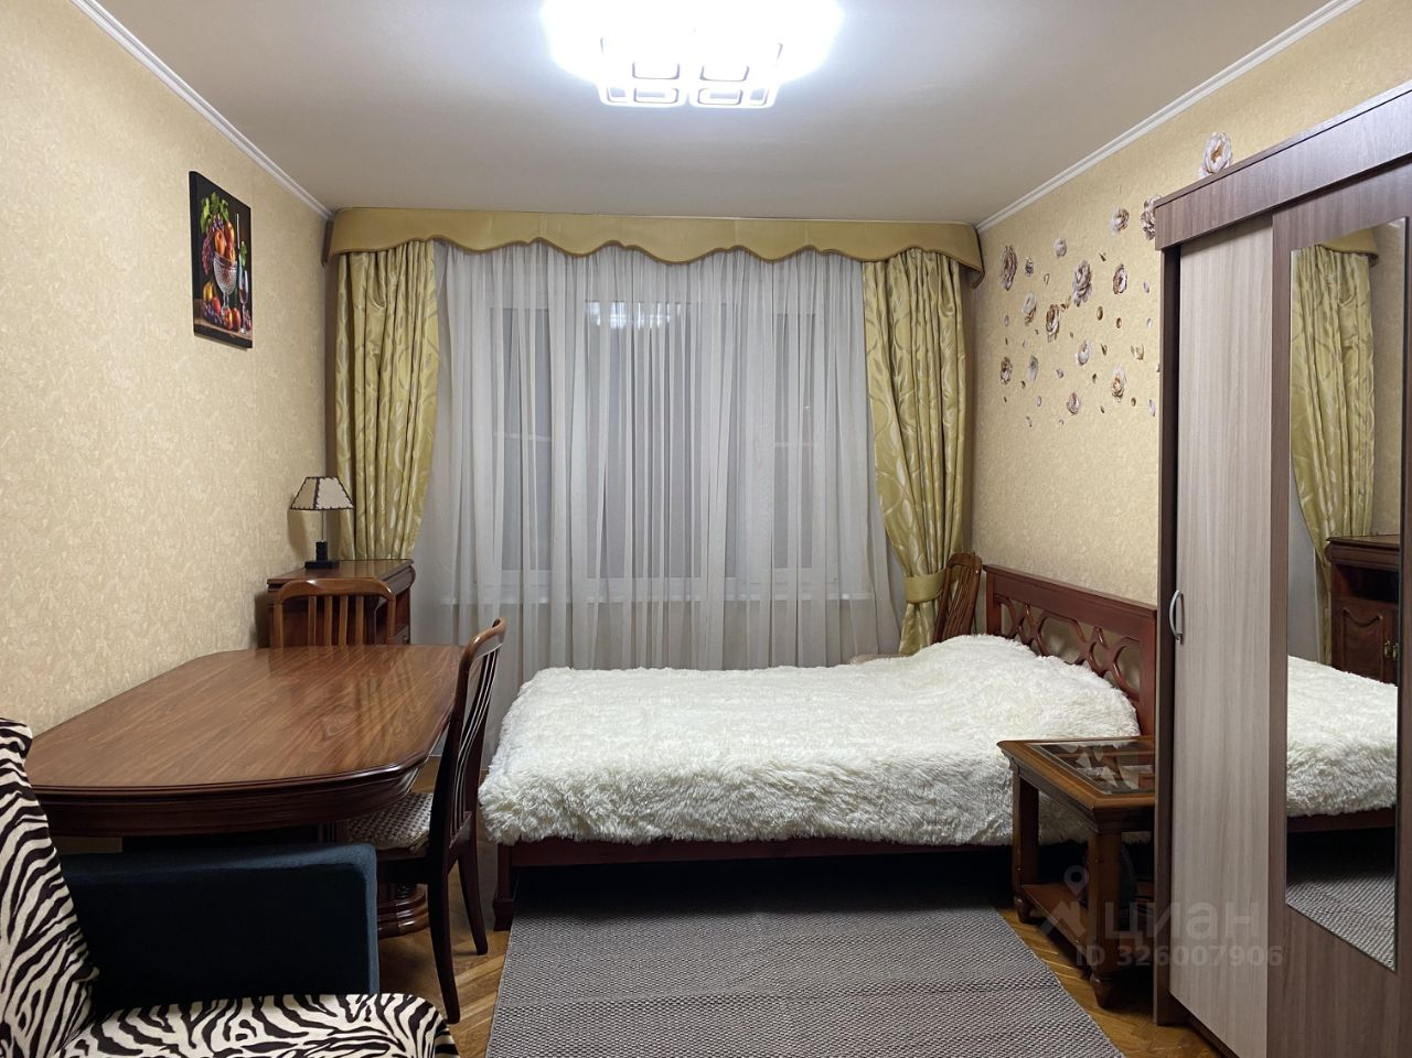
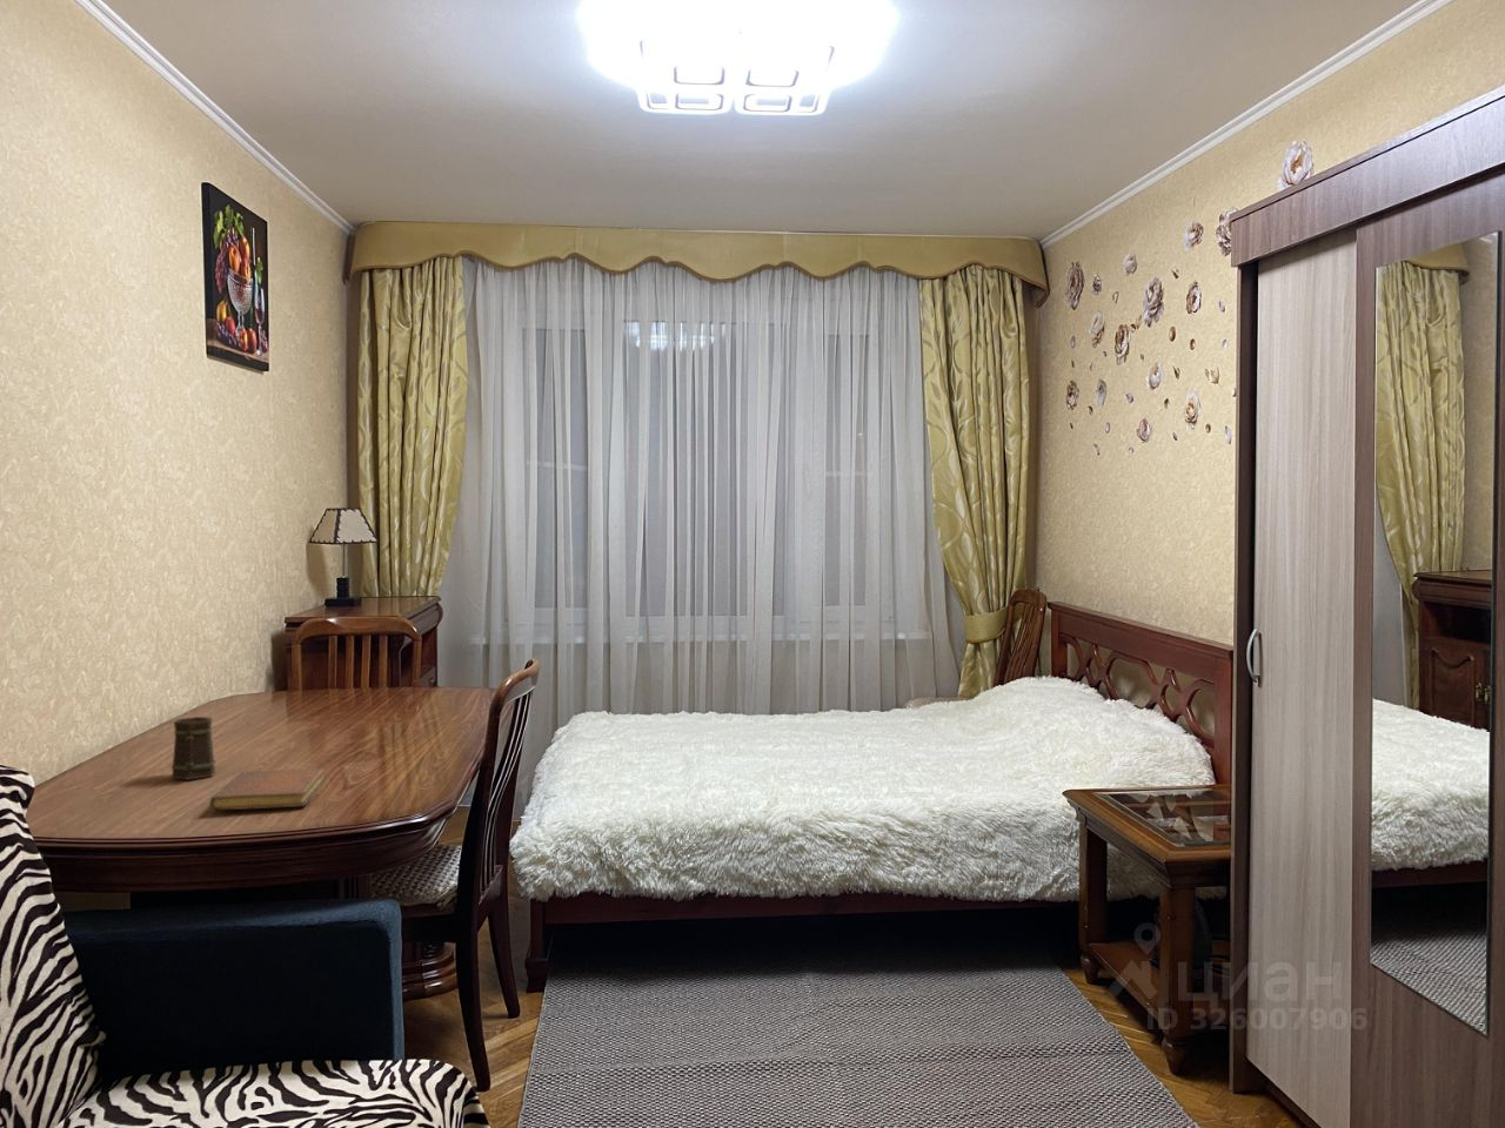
+ mug [171,716,217,780]
+ notebook [209,768,326,810]
